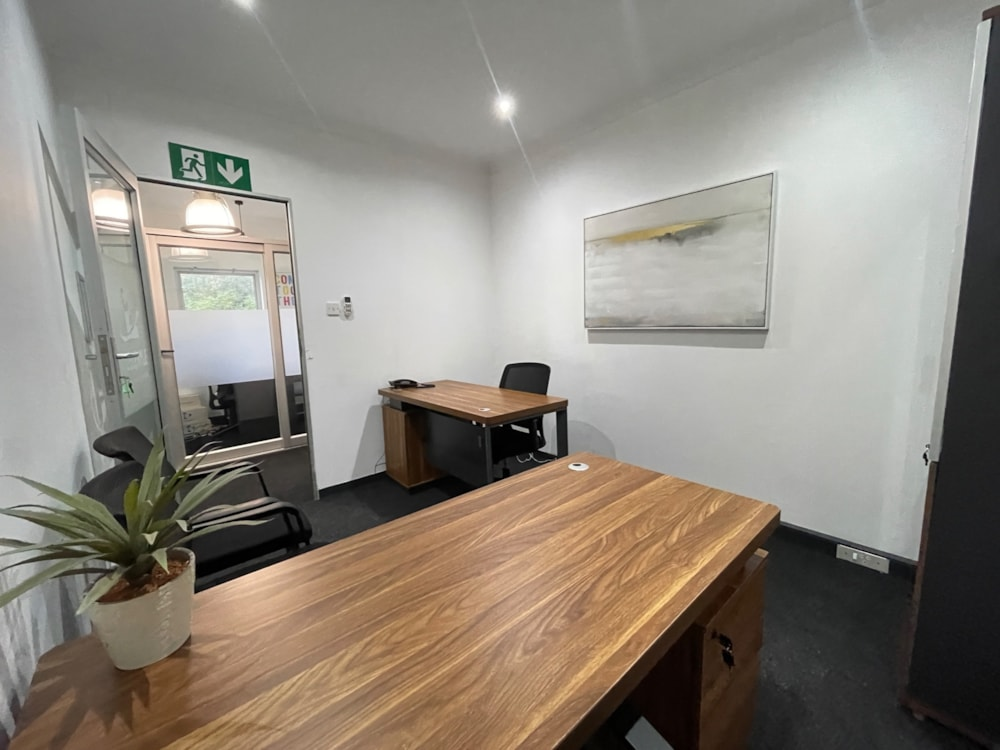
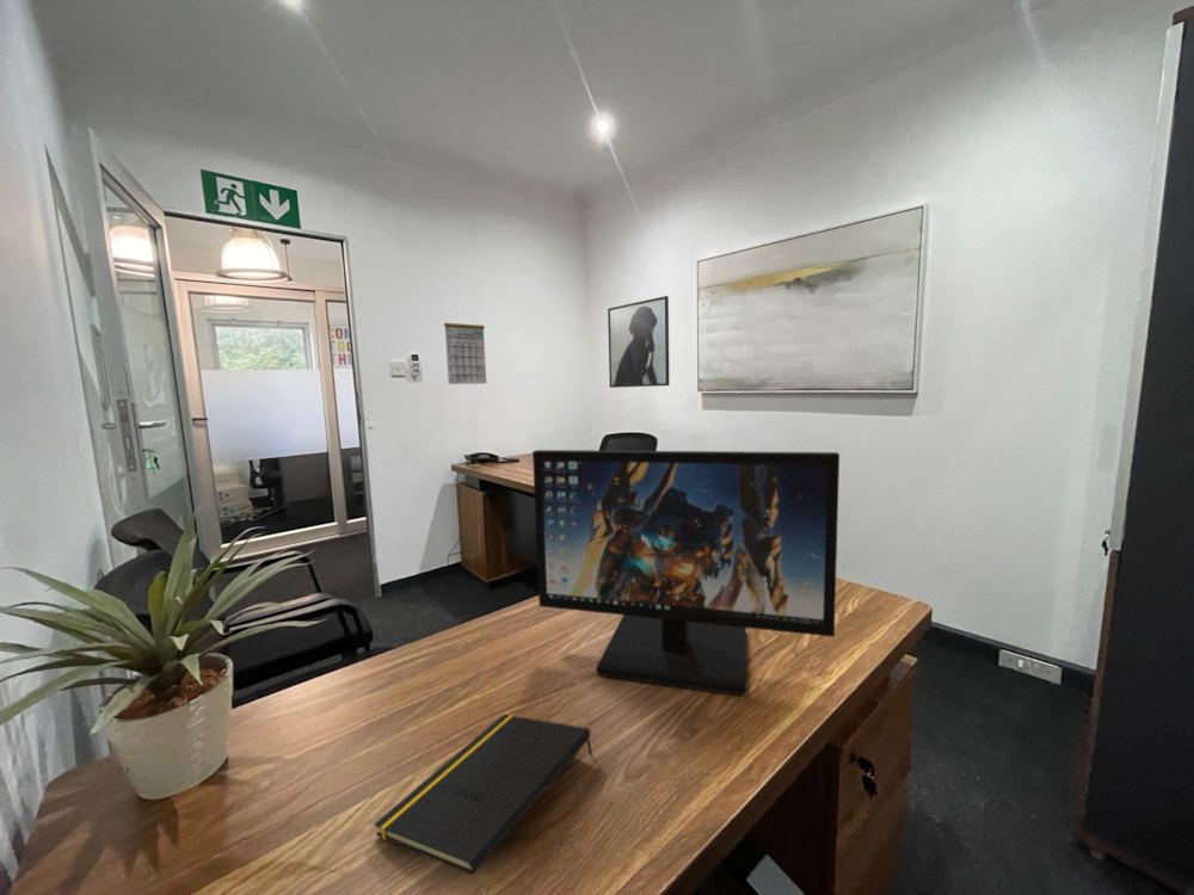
+ notepad [373,714,593,876]
+ computer monitor [531,449,841,697]
+ calendar [443,309,487,385]
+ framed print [607,295,670,389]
